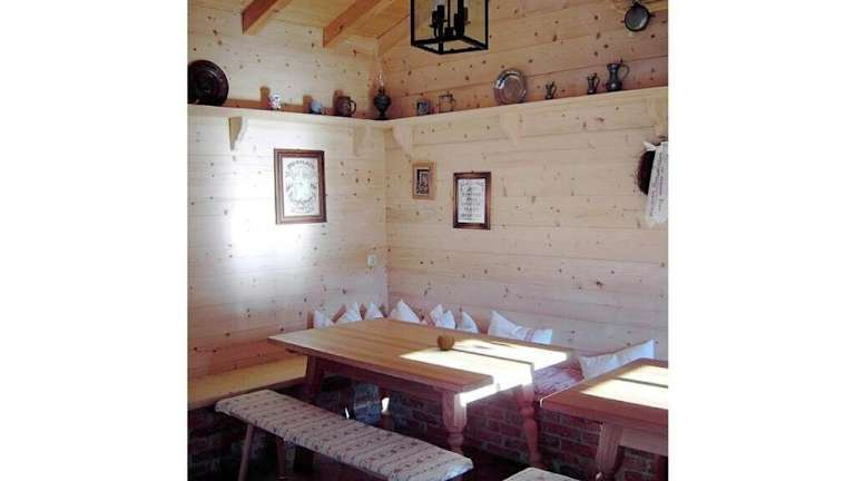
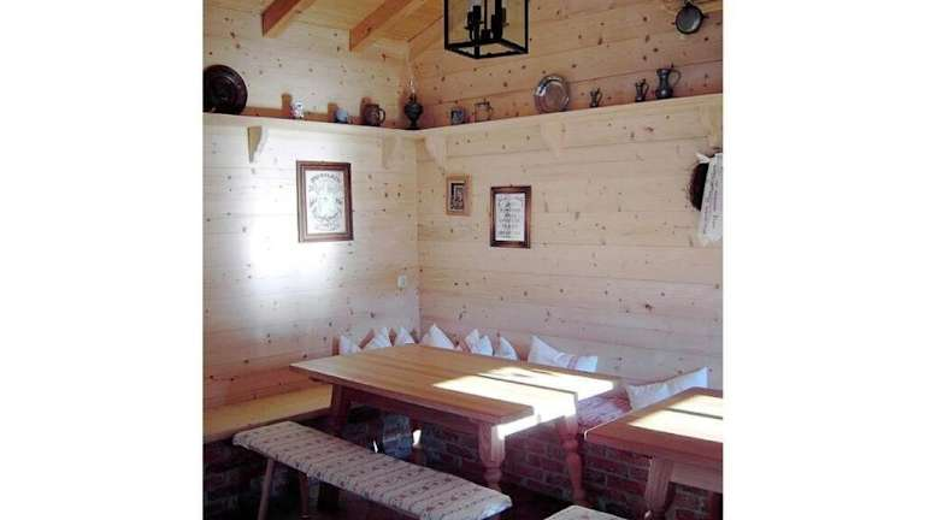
- fruit [436,331,456,351]
